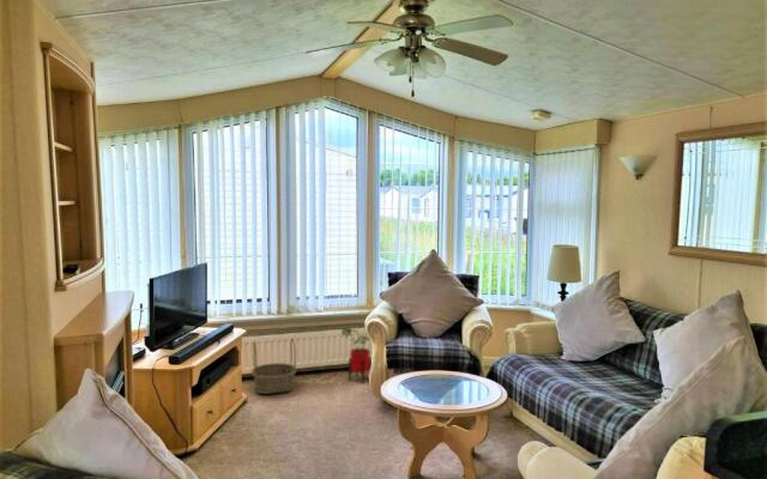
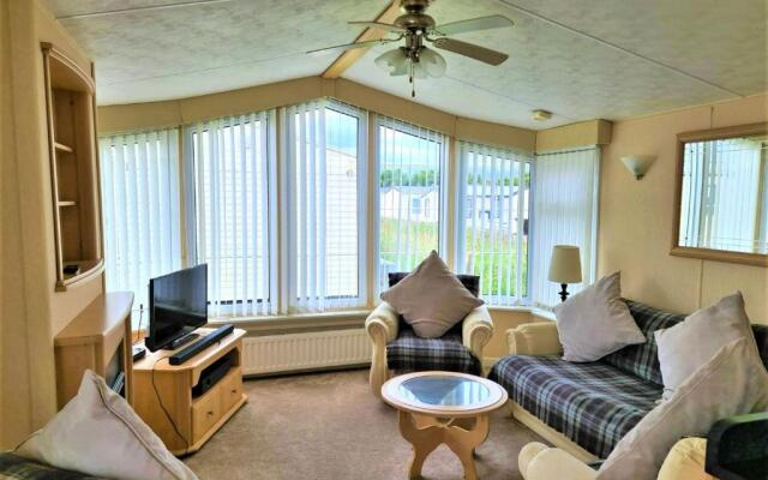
- basket [250,338,297,395]
- house plant [339,323,373,384]
